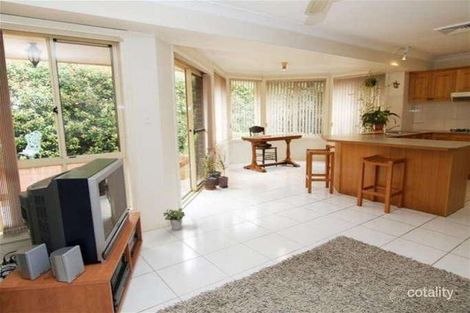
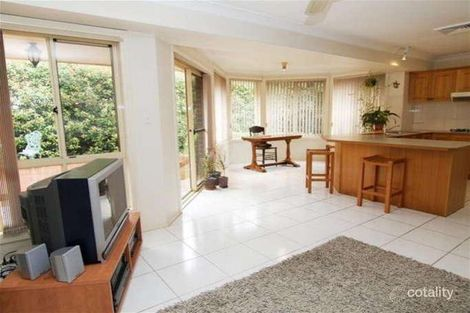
- potted plant [162,207,186,231]
